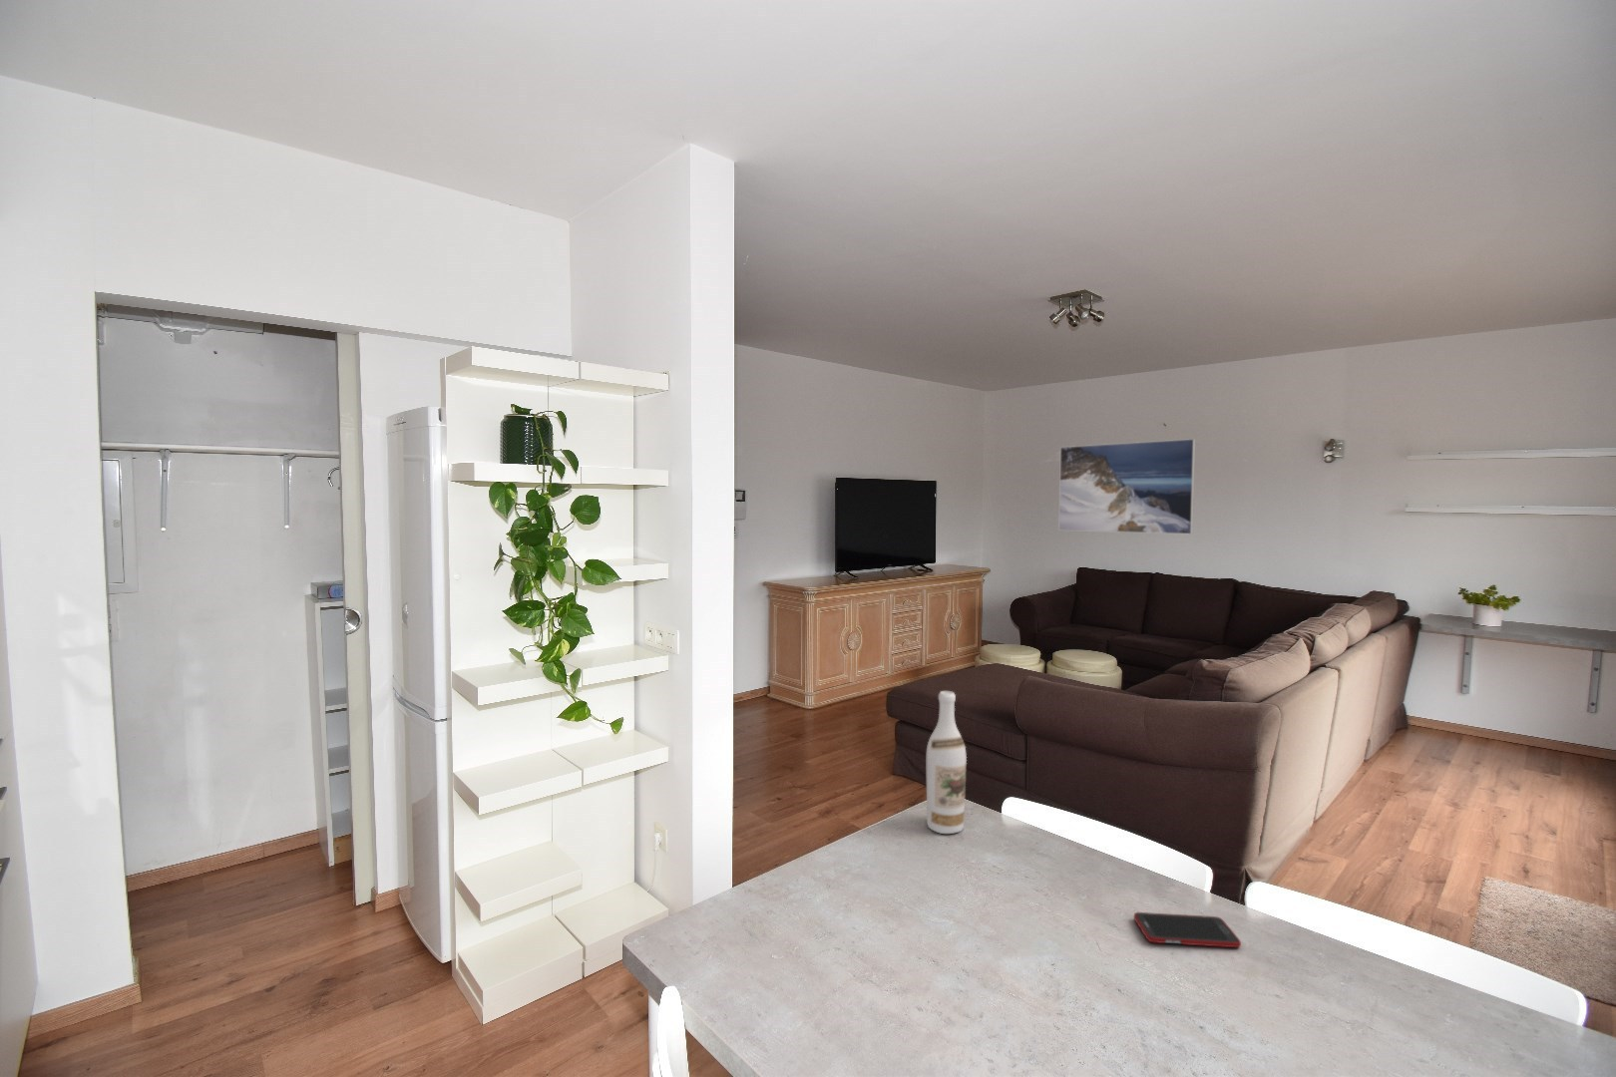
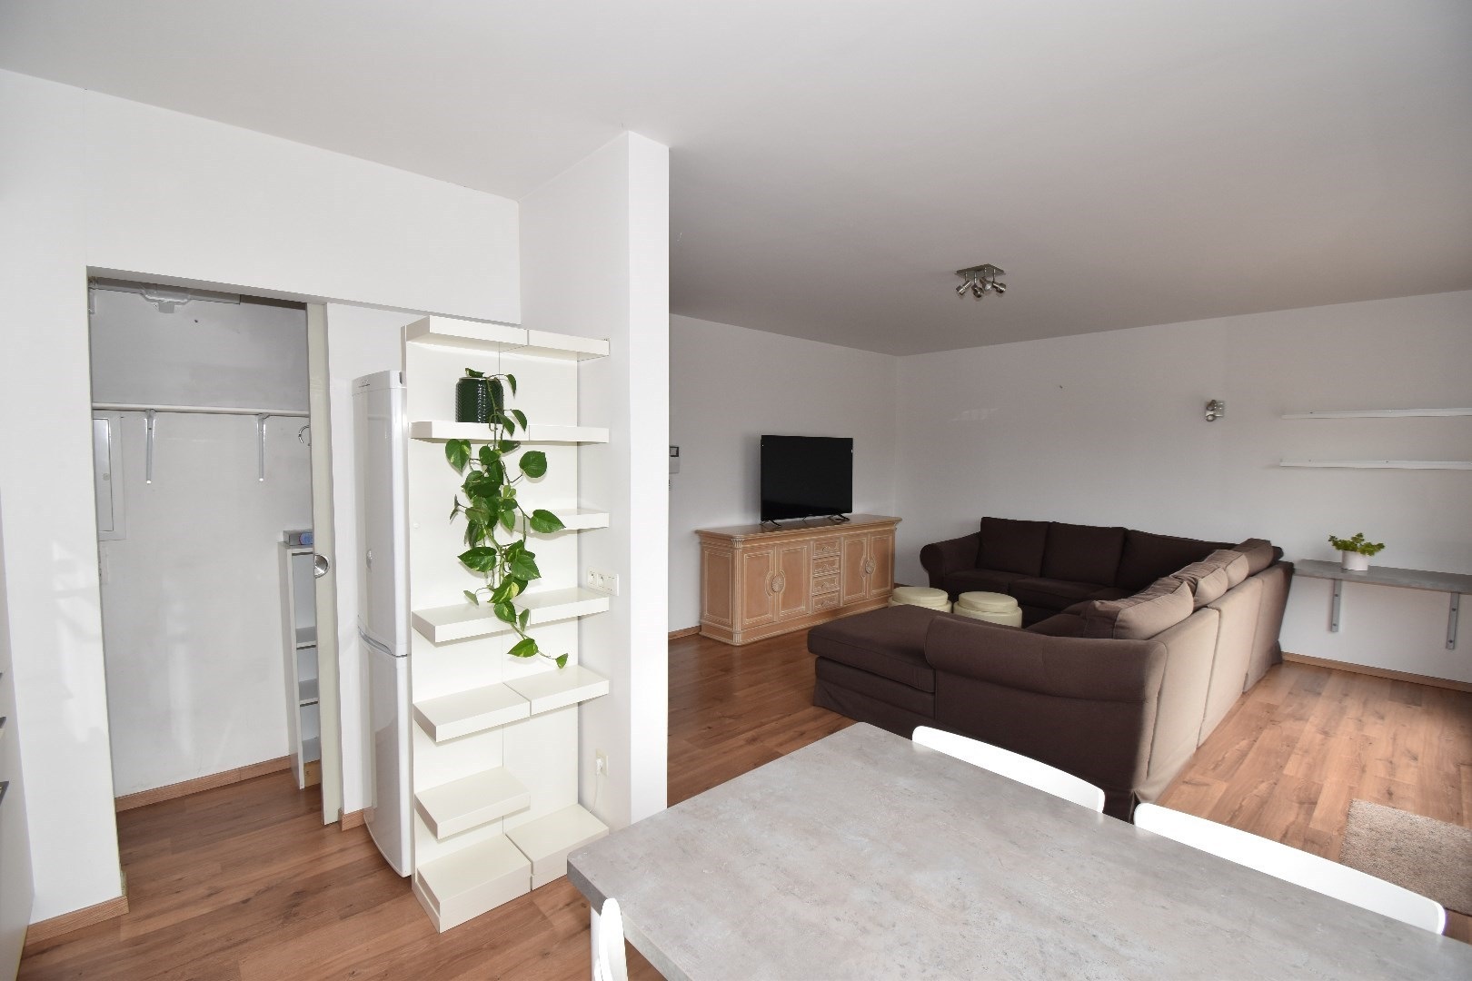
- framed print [1057,438,1196,536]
- cell phone [1133,911,1242,948]
- wine bottle [926,690,968,834]
